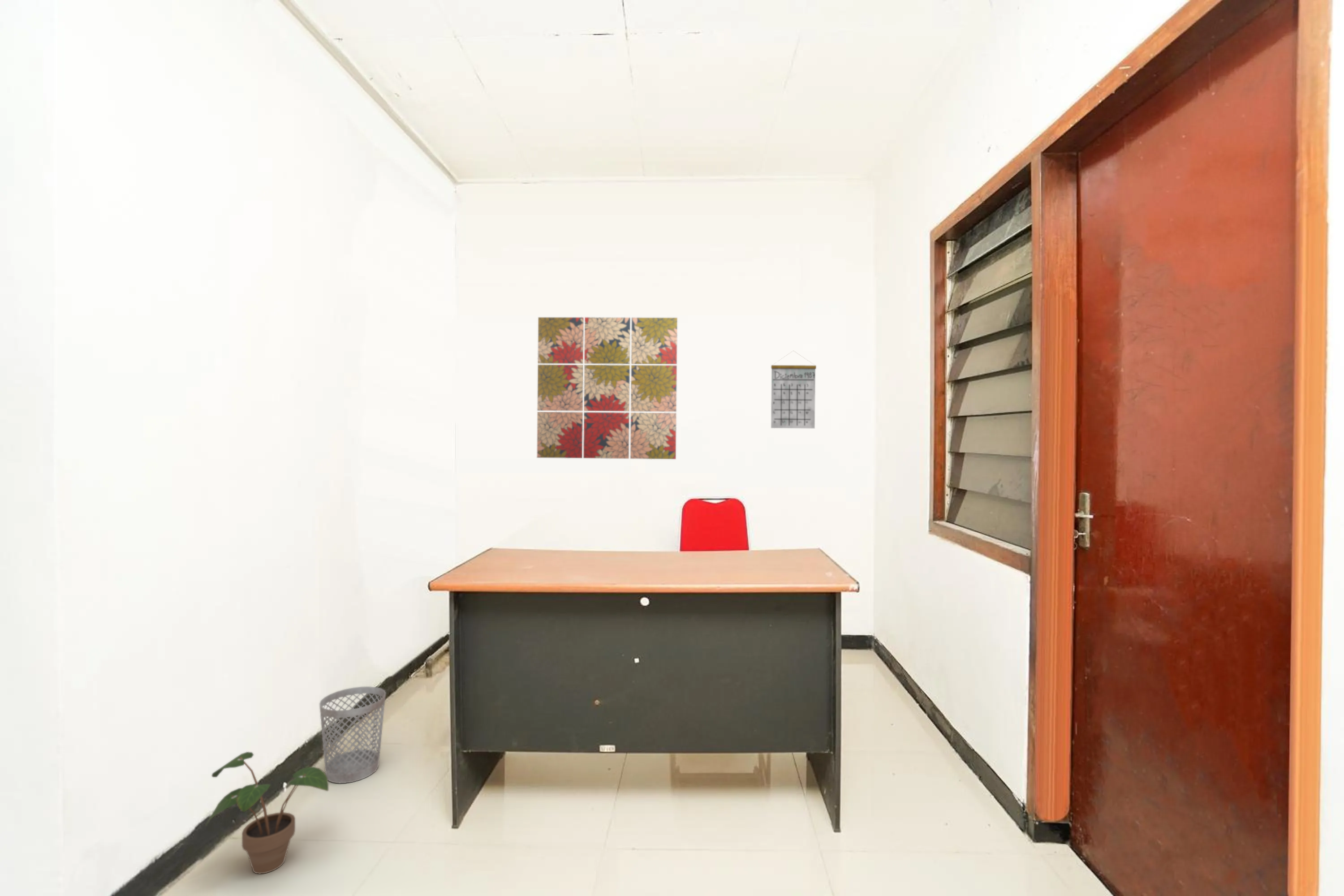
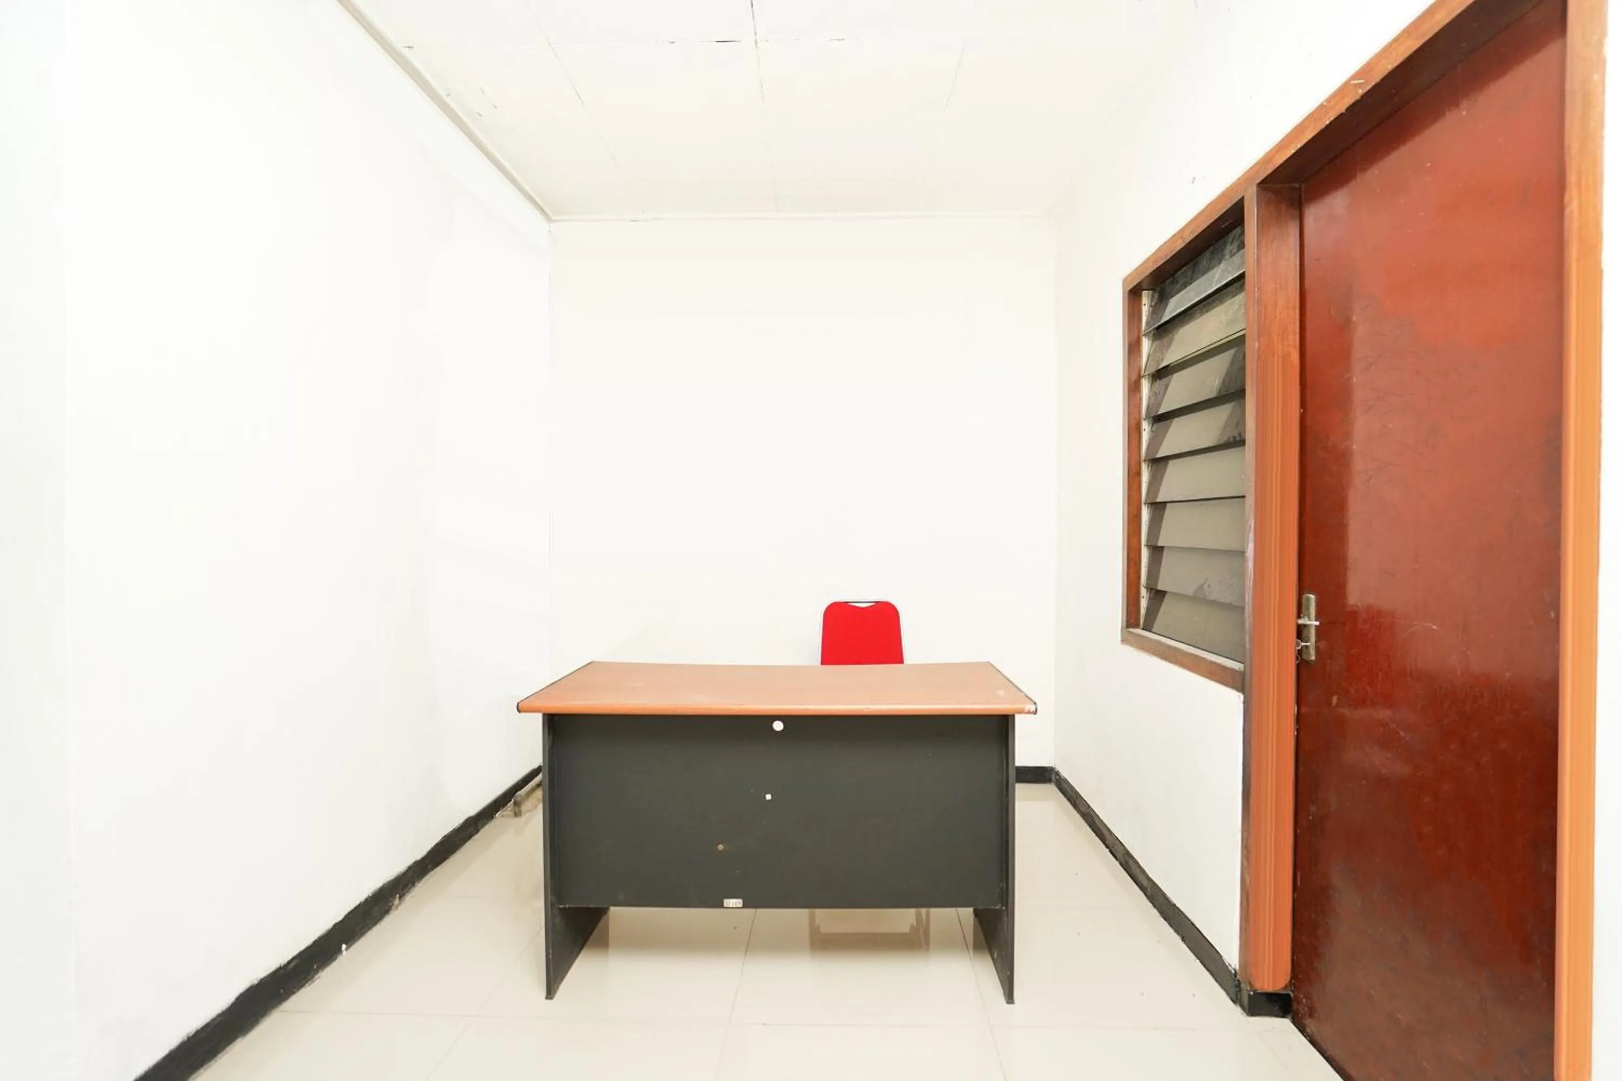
- calendar [771,351,817,429]
- wastebasket [319,686,386,784]
- wall art [536,317,678,460]
- potted plant [205,751,329,874]
